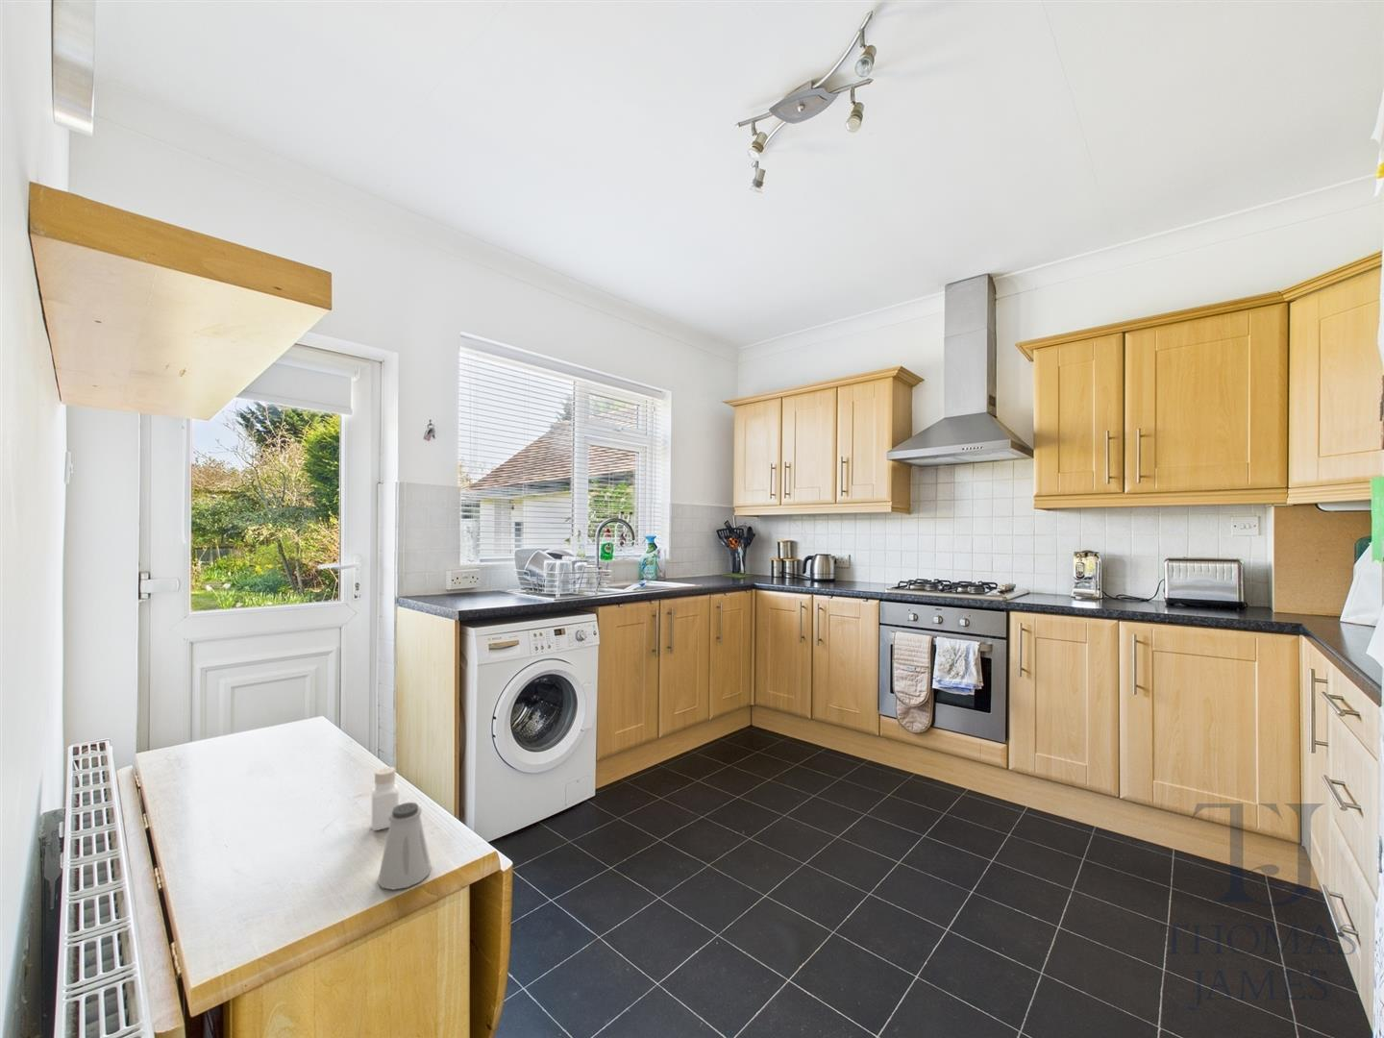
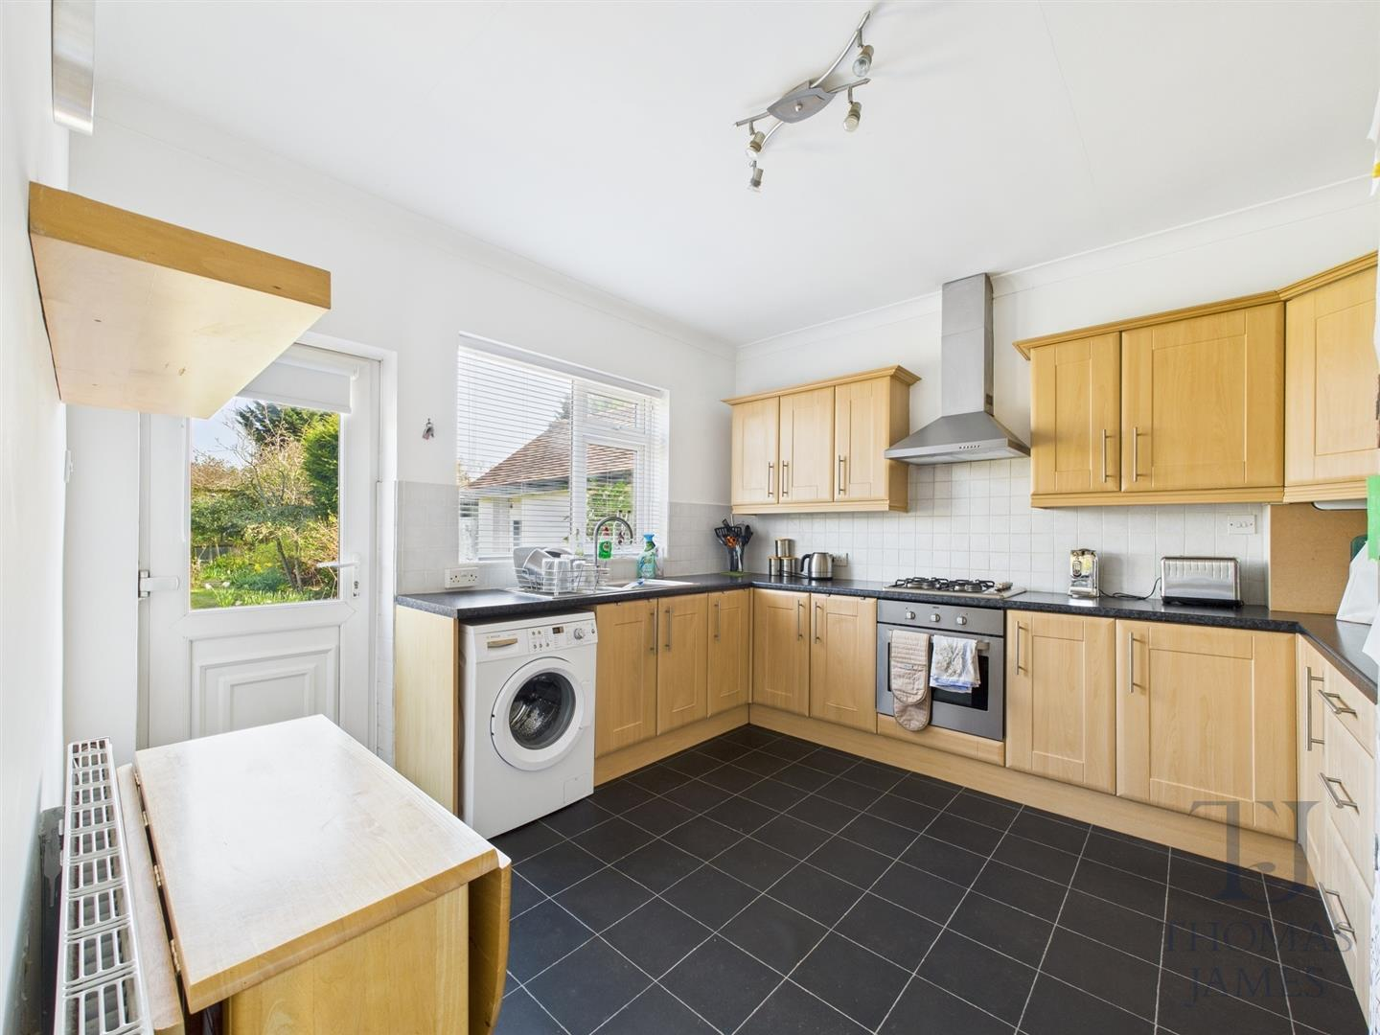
- saltshaker [377,801,433,891]
- pepper shaker [371,767,400,831]
